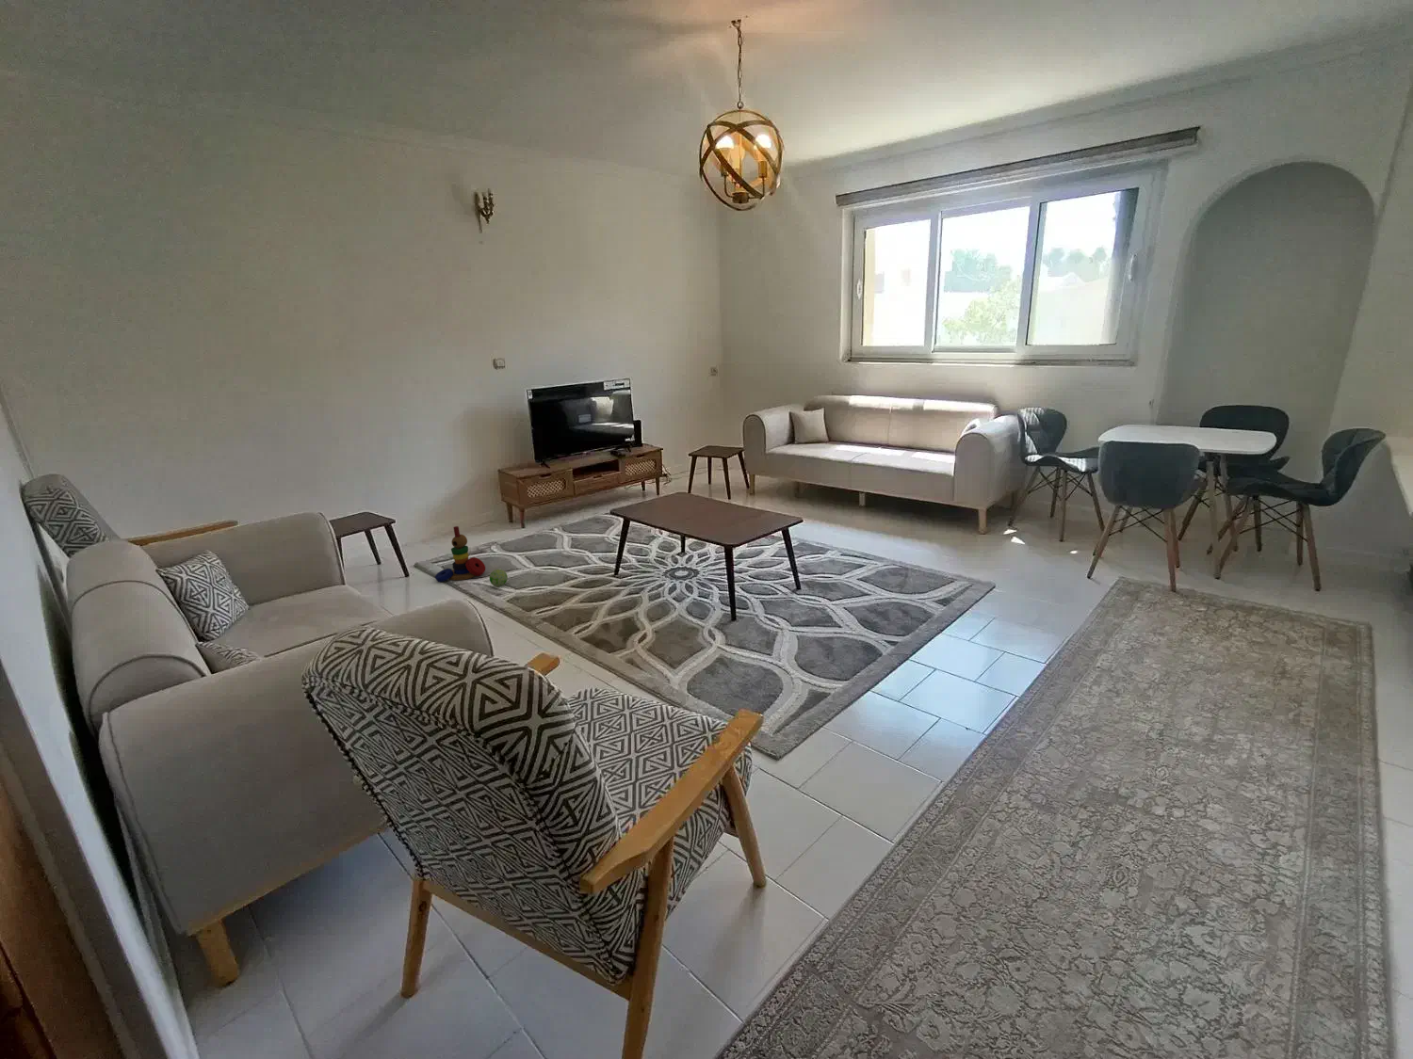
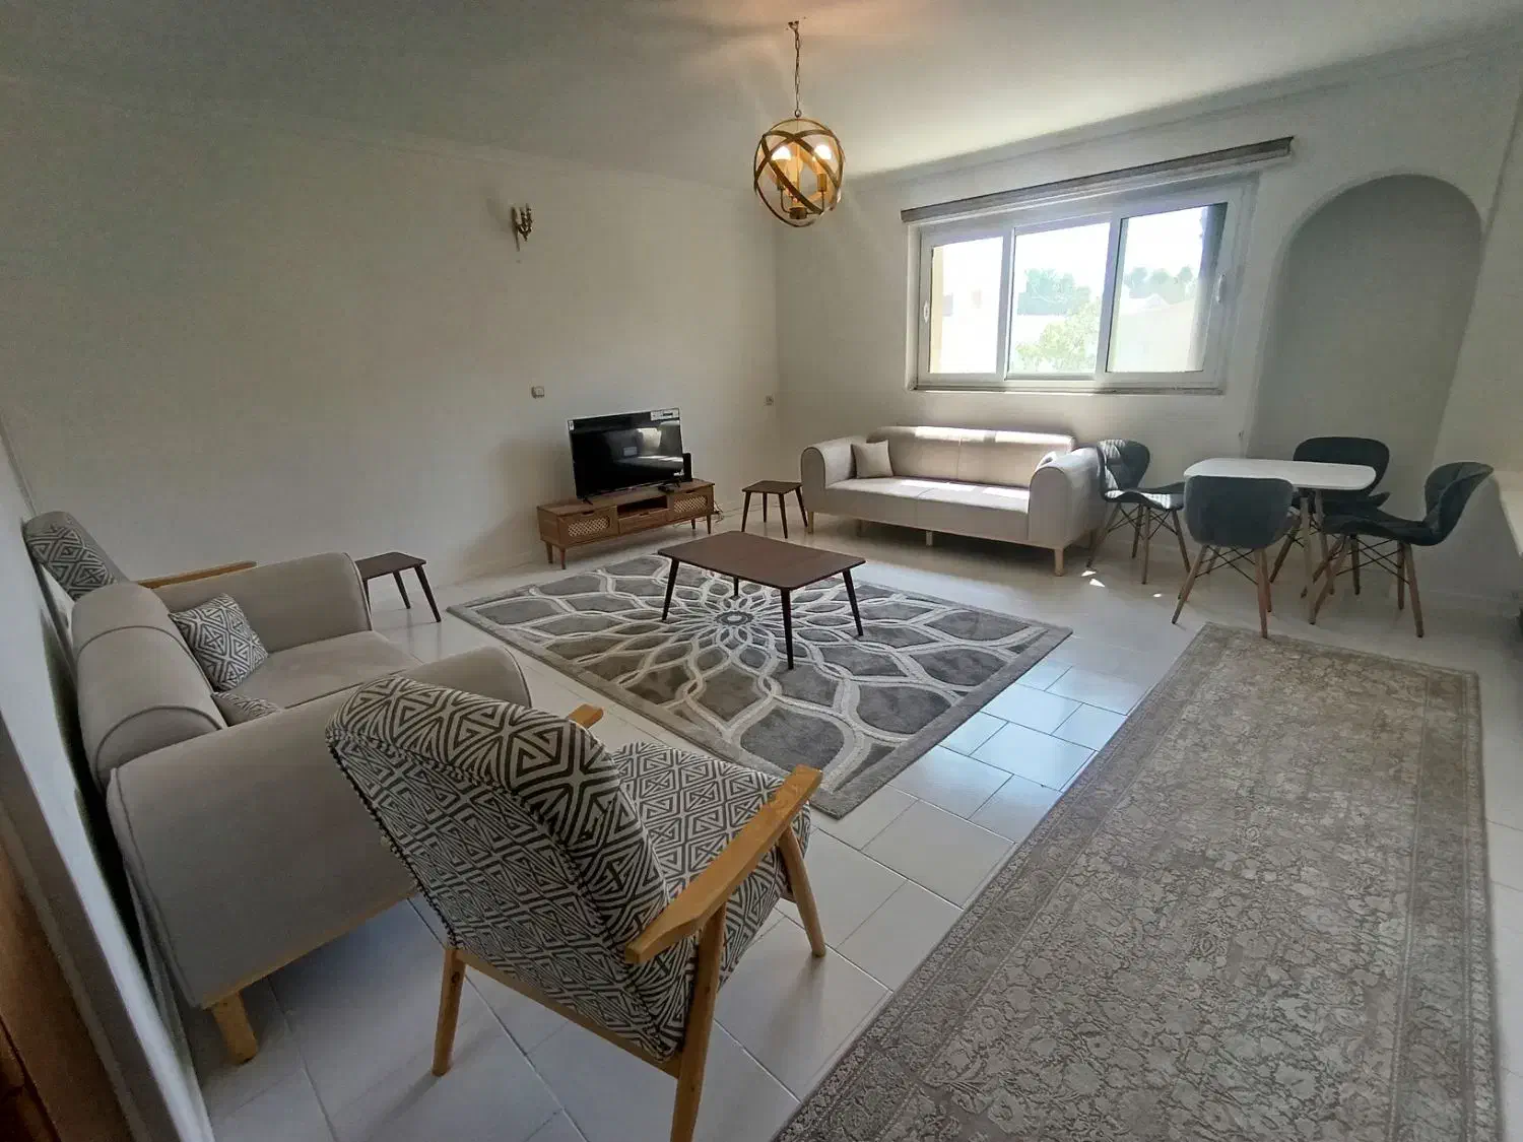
- decorative ball [488,568,508,587]
- stacking toy [434,525,486,583]
